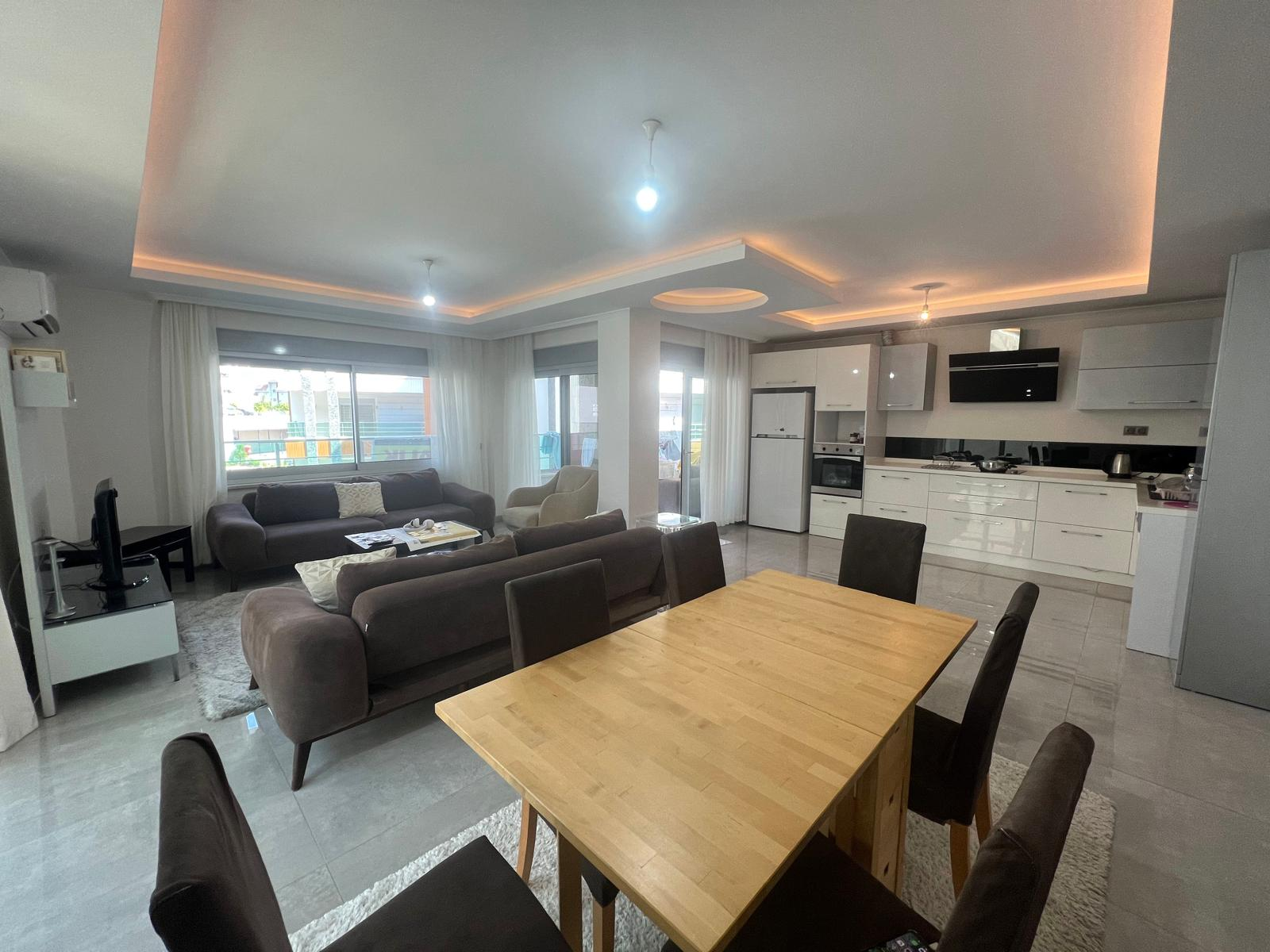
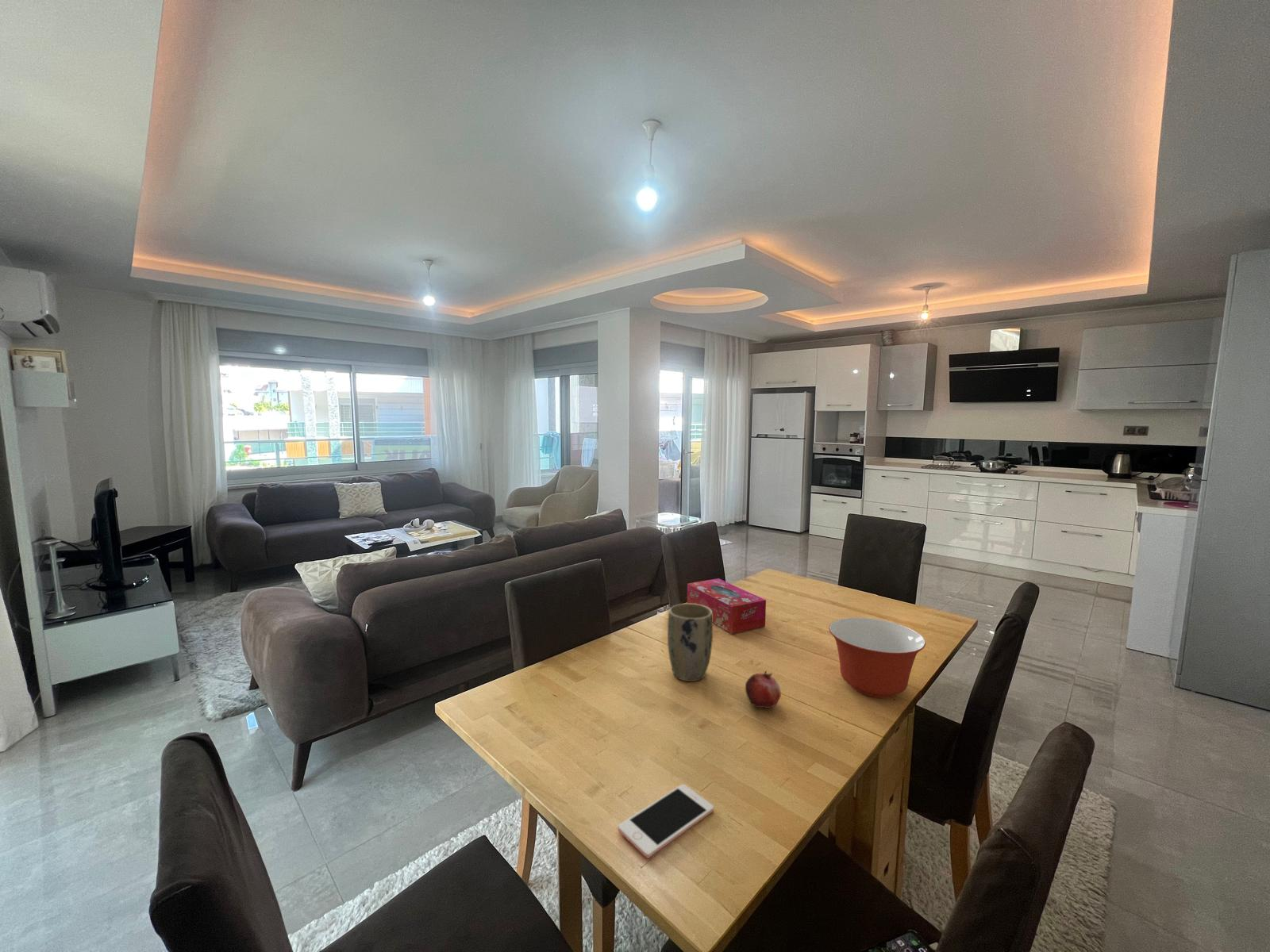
+ mixing bowl [828,616,926,699]
+ fruit [745,670,782,709]
+ cell phone [618,784,714,859]
+ plant pot [667,603,714,682]
+ tissue box [687,578,767,635]
